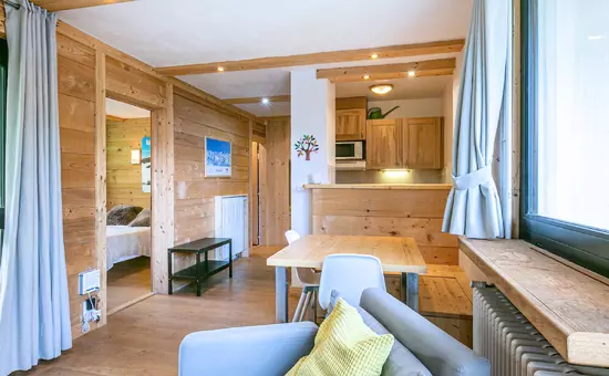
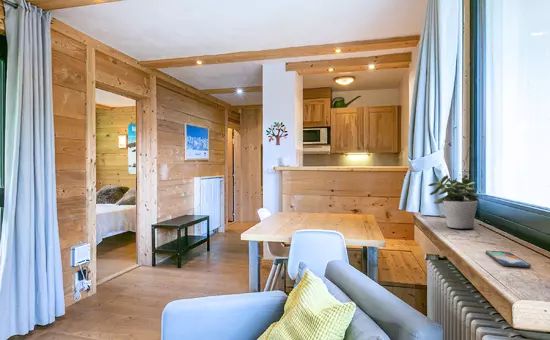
+ smartphone [485,250,532,268]
+ potted plant [427,174,481,230]
